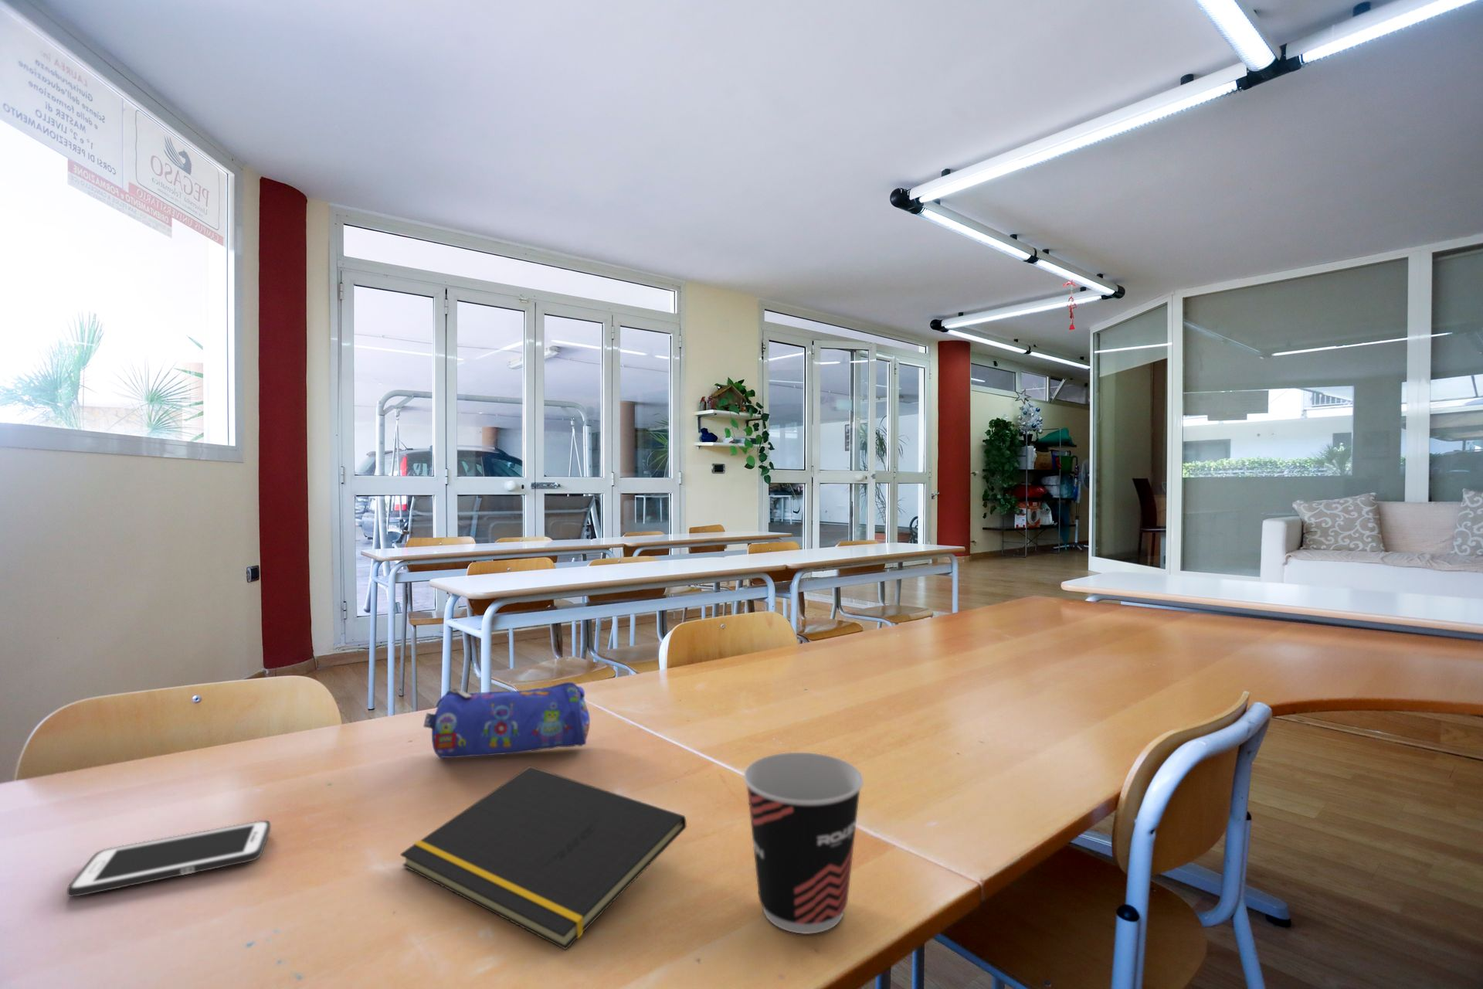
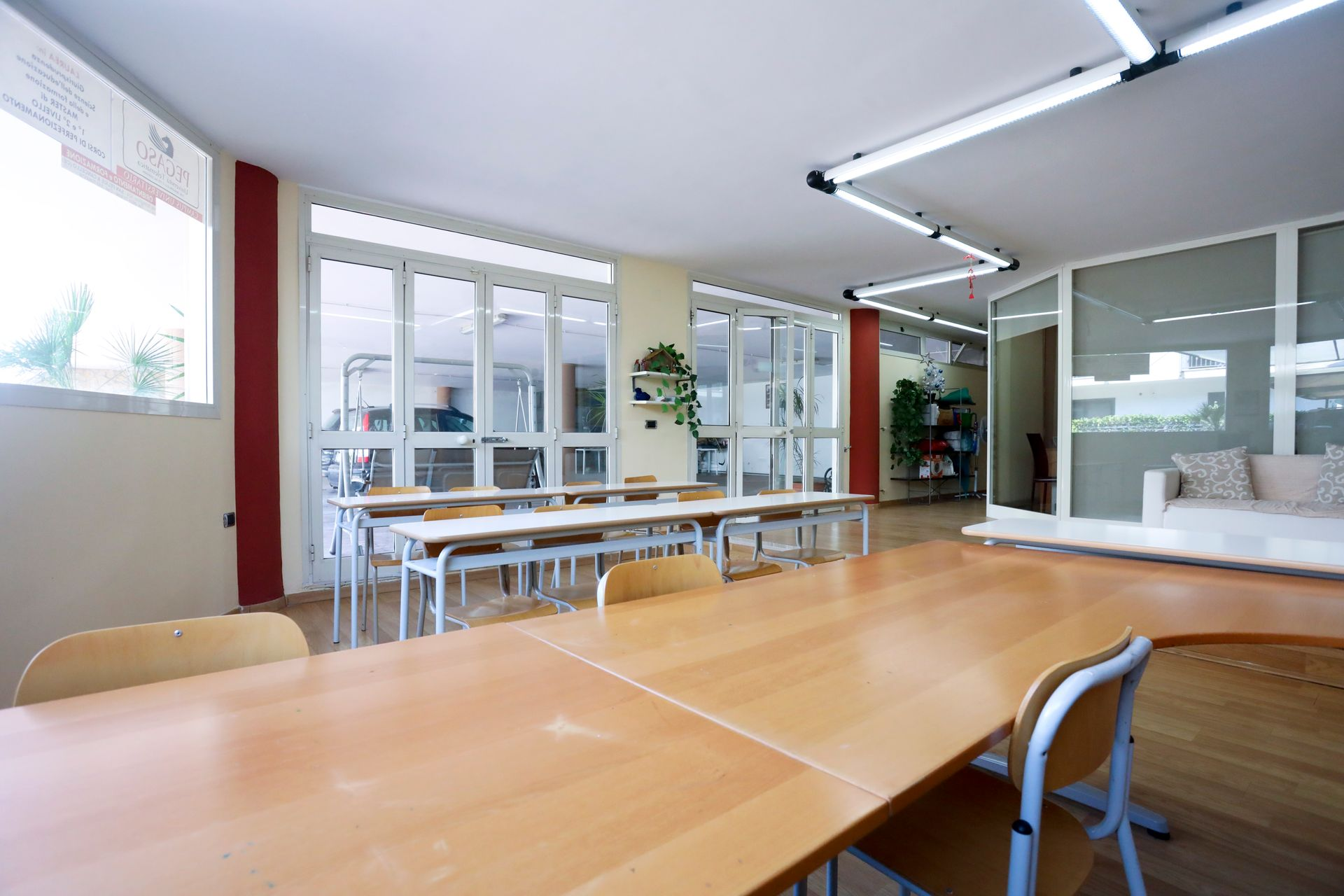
- cup [743,752,864,934]
- pencil case [423,681,590,758]
- notepad [399,765,687,950]
- cell phone [66,820,271,897]
